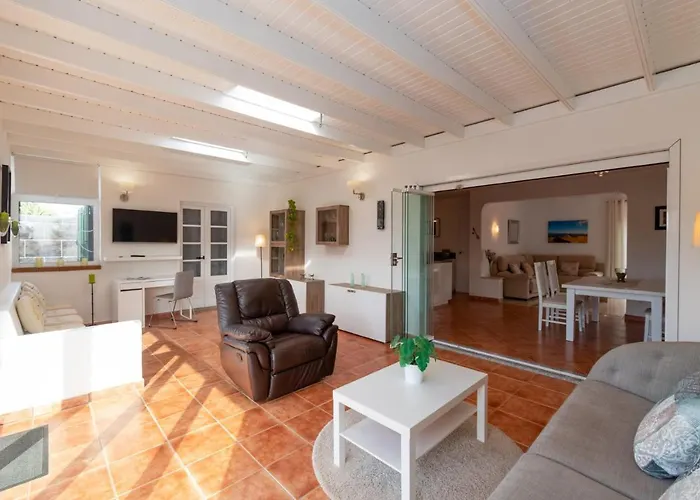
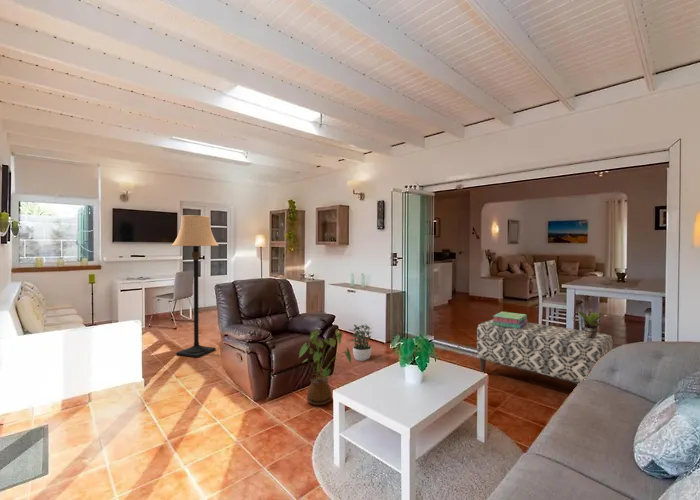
+ potted plant [348,323,373,362]
+ stack of books [492,311,529,329]
+ lamp [171,214,220,359]
+ bench [476,318,614,384]
+ potted plant [570,310,606,338]
+ house plant [298,328,352,406]
